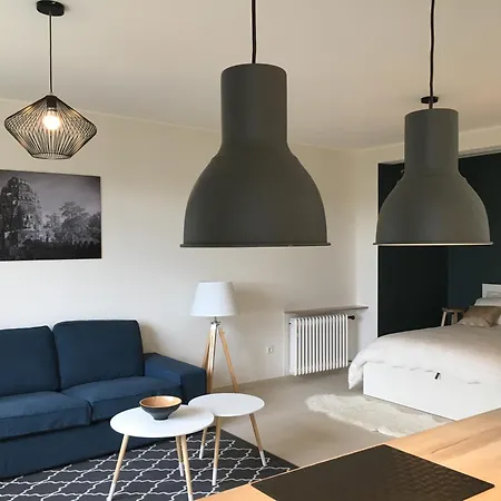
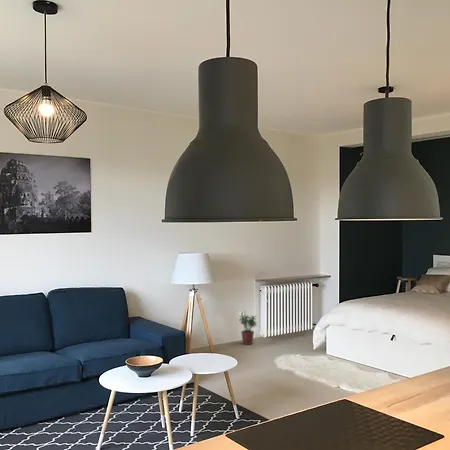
+ potted plant [238,314,259,346]
